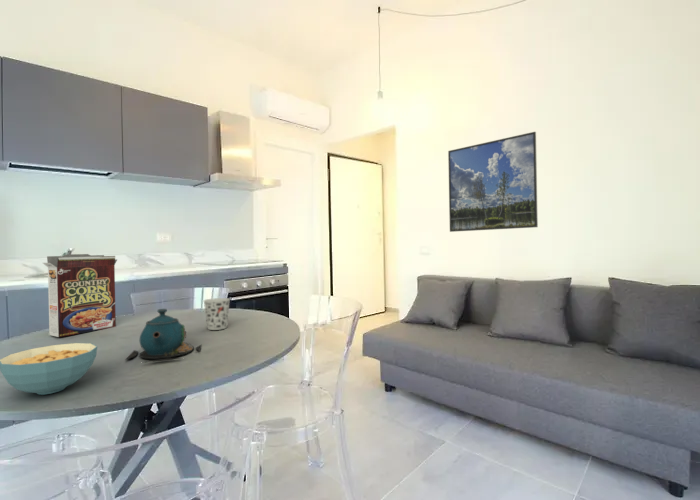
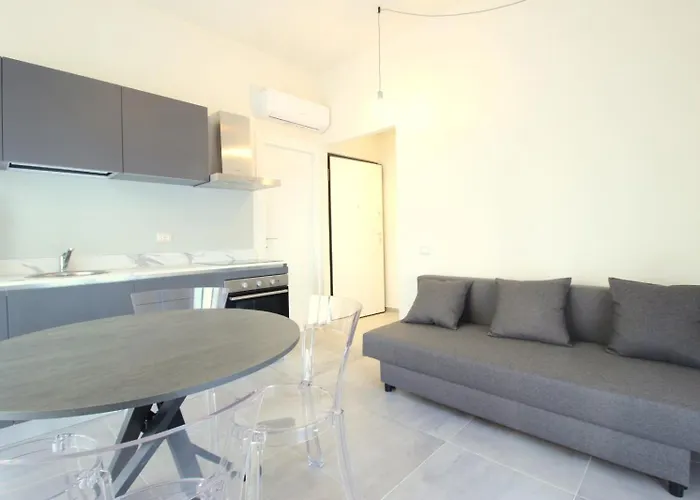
- cup [203,297,231,331]
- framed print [447,131,539,233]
- cereal box [42,253,118,338]
- cereal bowl [0,342,98,396]
- teapot [124,308,203,364]
